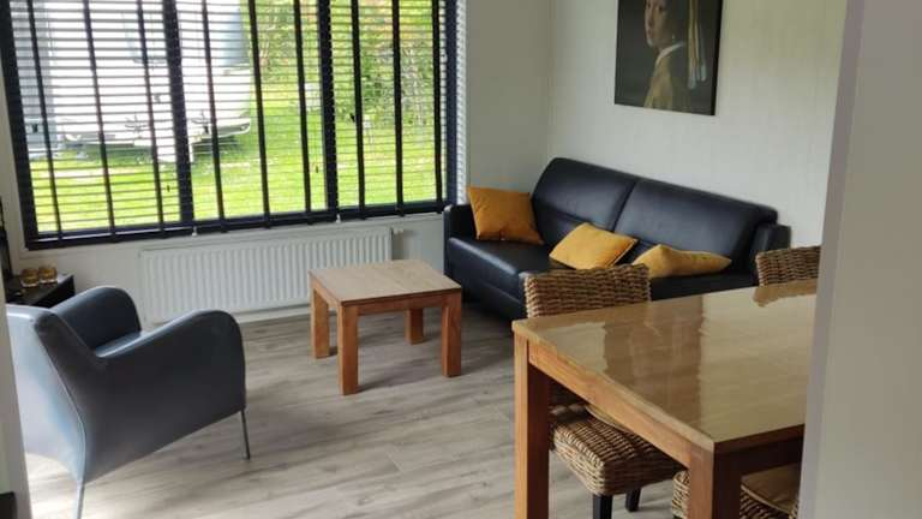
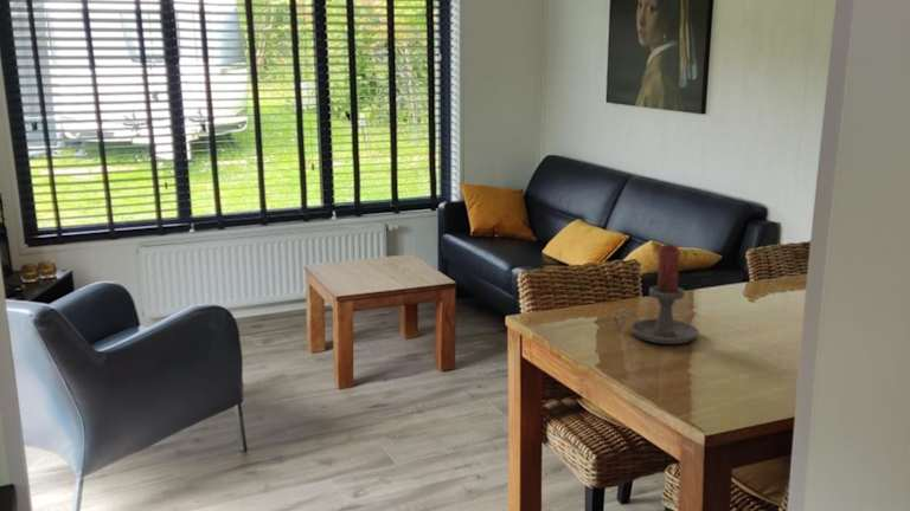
+ candle holder [613,244,700,345]
